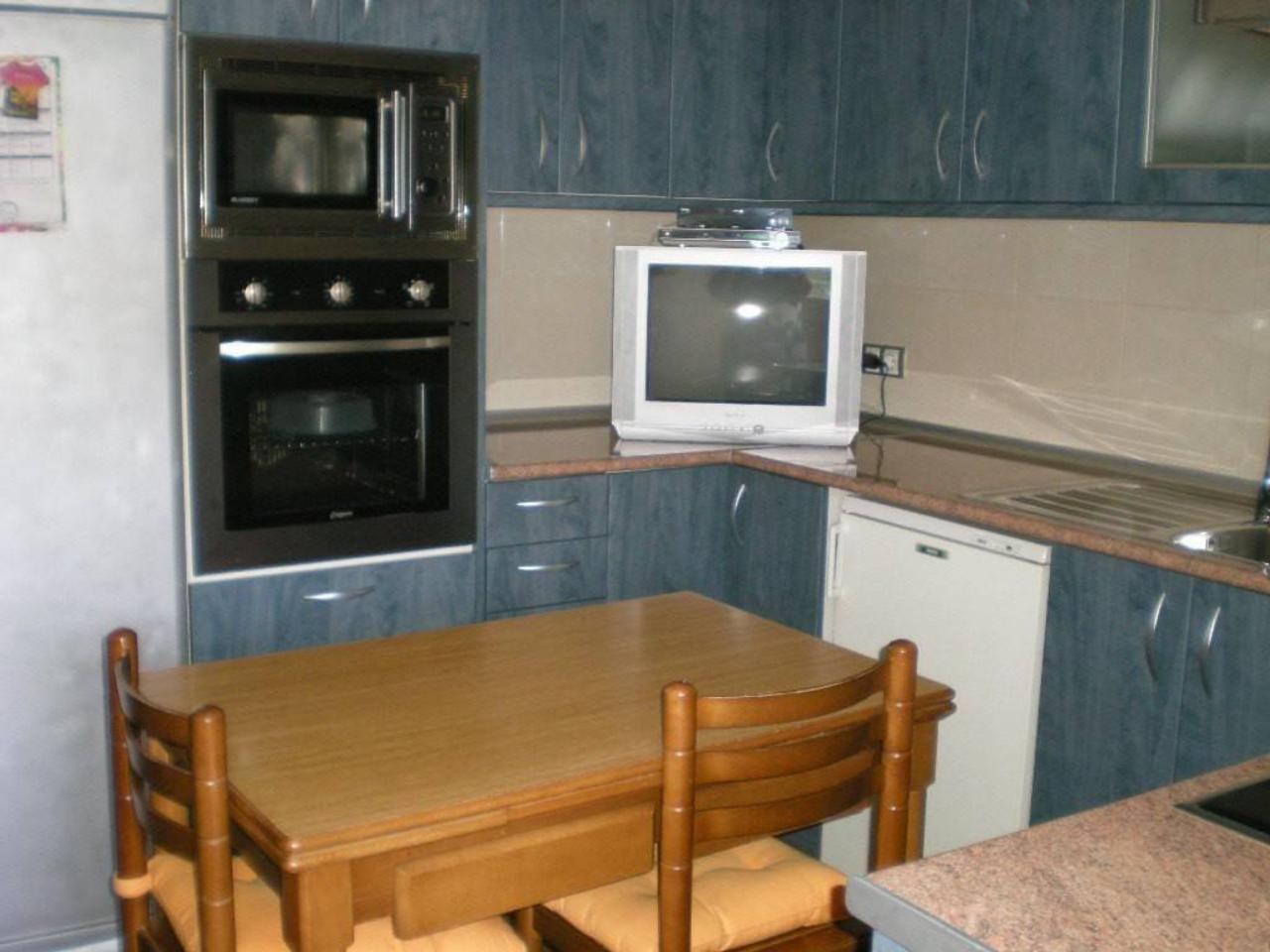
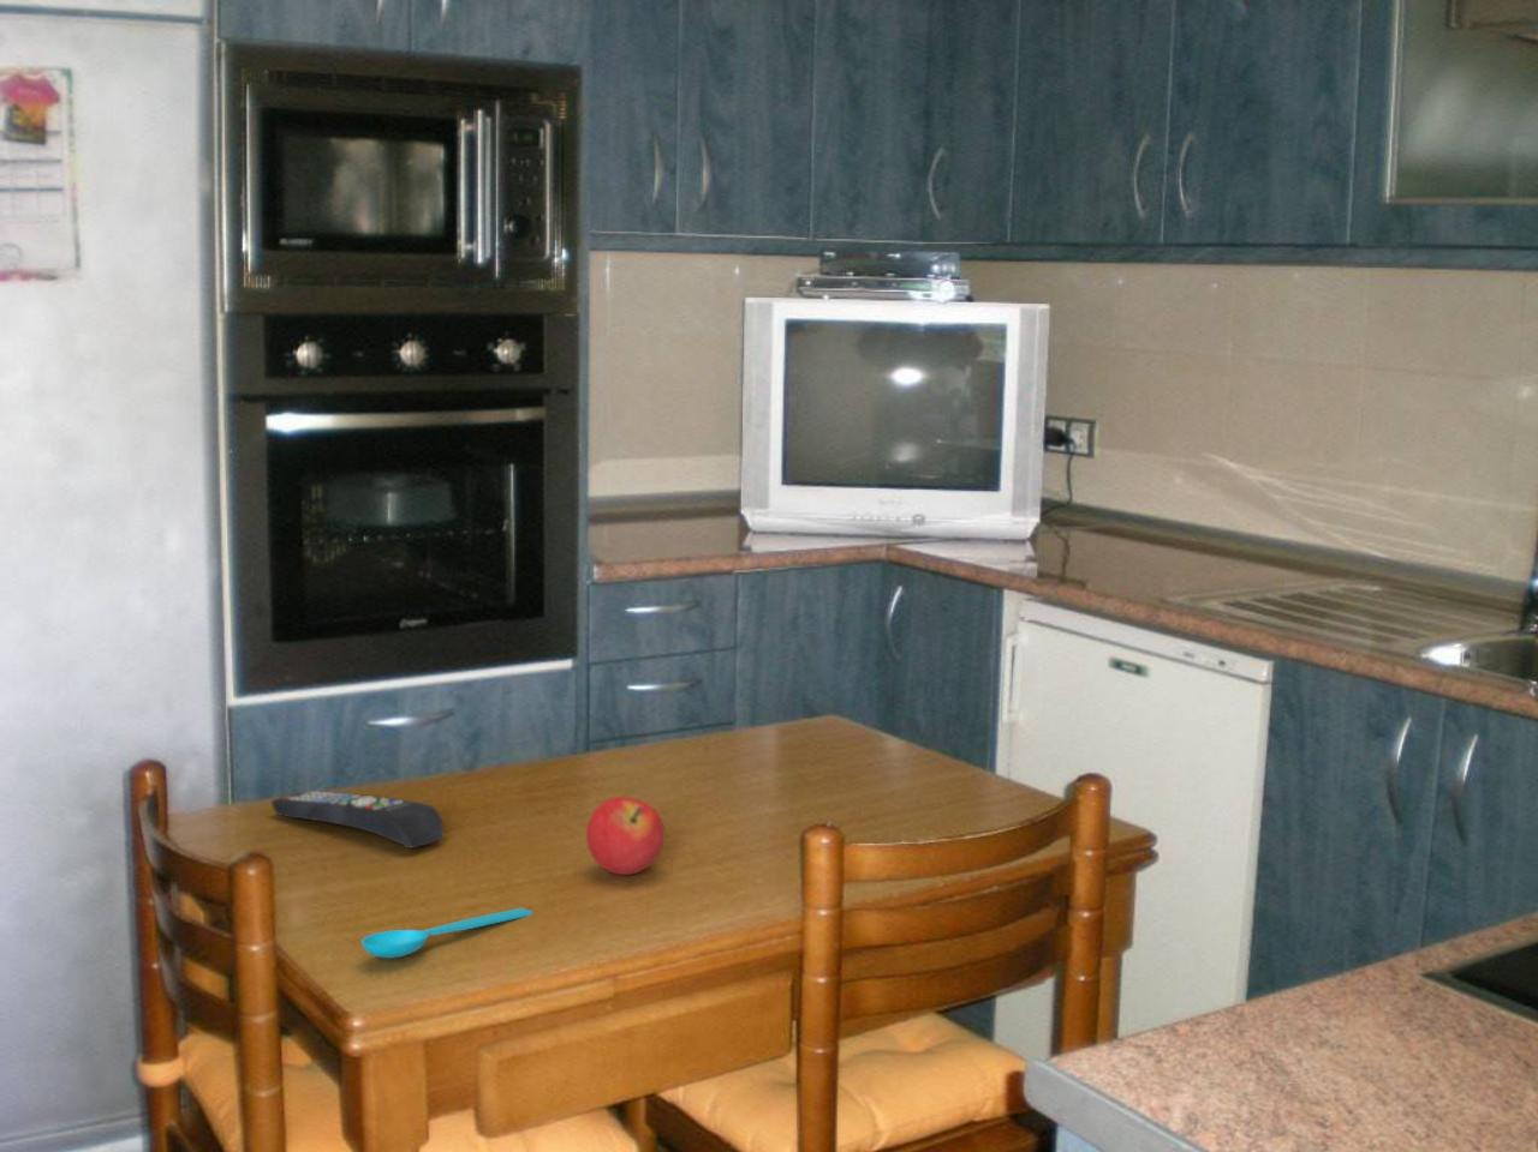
+ fruit [585,795,666,876]
+ remote control [270,790,444,849]
+ spoon [361,906,535,960]
